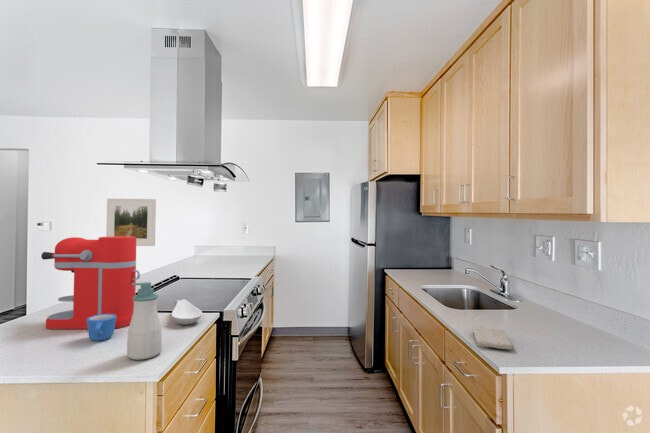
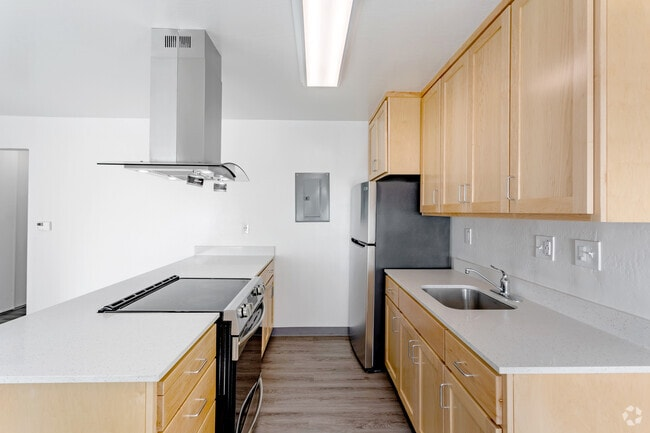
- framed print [105,198,157,247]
- spoon rest [171,298,204,326]
- washcloth [471,326,514,351]
- coffee maker [40,236,141,330]
- mug [86,314,116,342]
- soap bottle [126,281,163,361]
